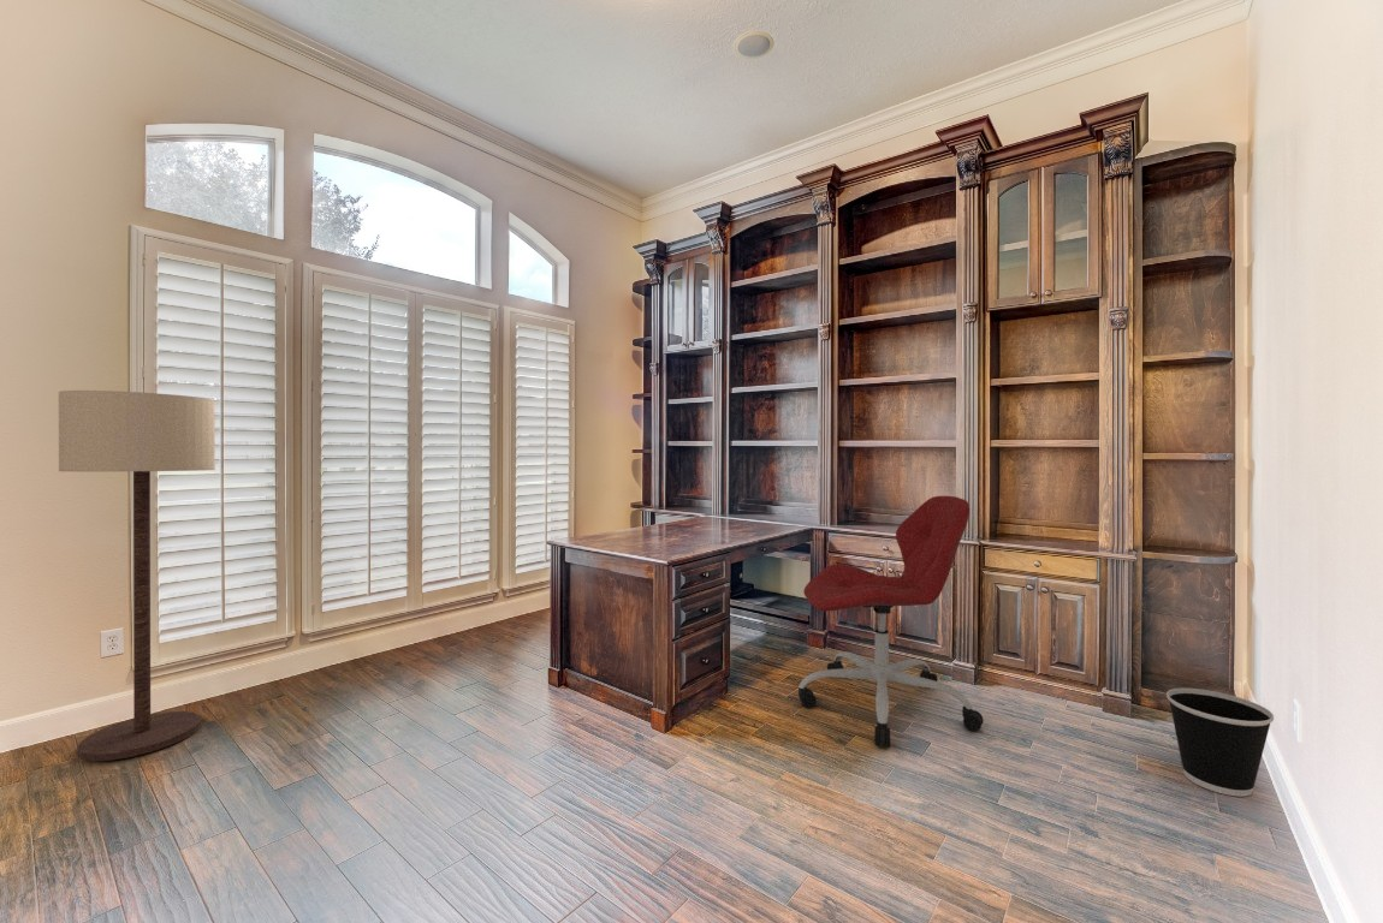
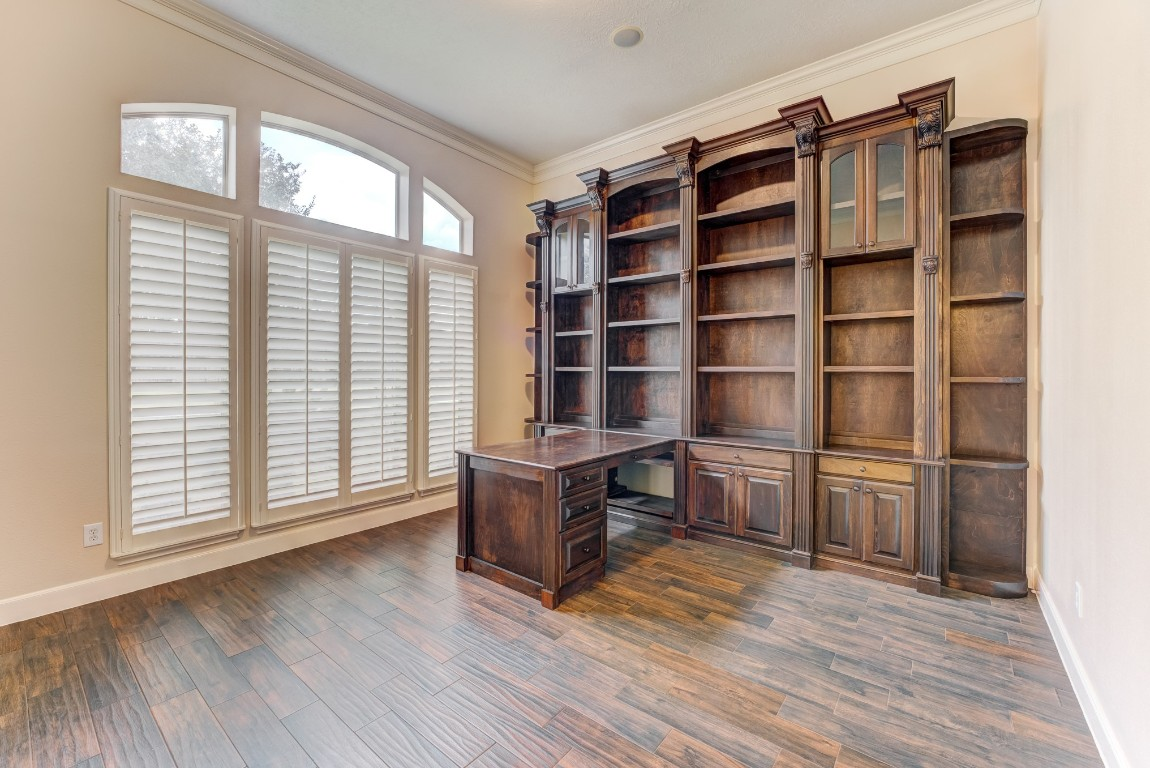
- floor lamp [58,389,216,762]
- office chair [797,495,985,749]
- wastebasket [1165,687,1275,798]
